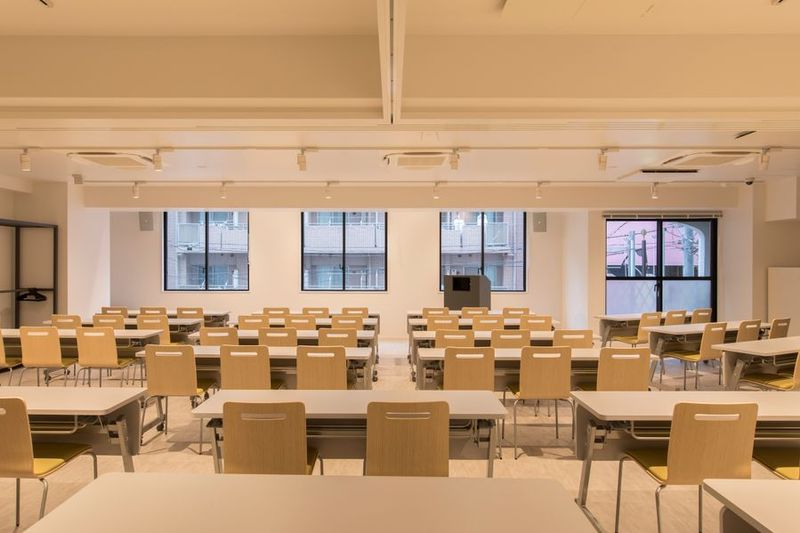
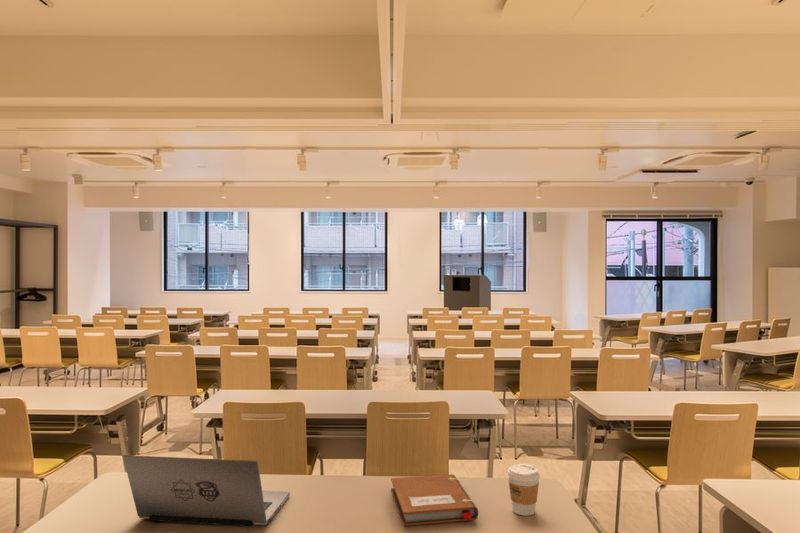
+ laptop [122,454,291,527]
+ notebook [390,473,479,527]
+ coffee cup [507,463,541,517]
